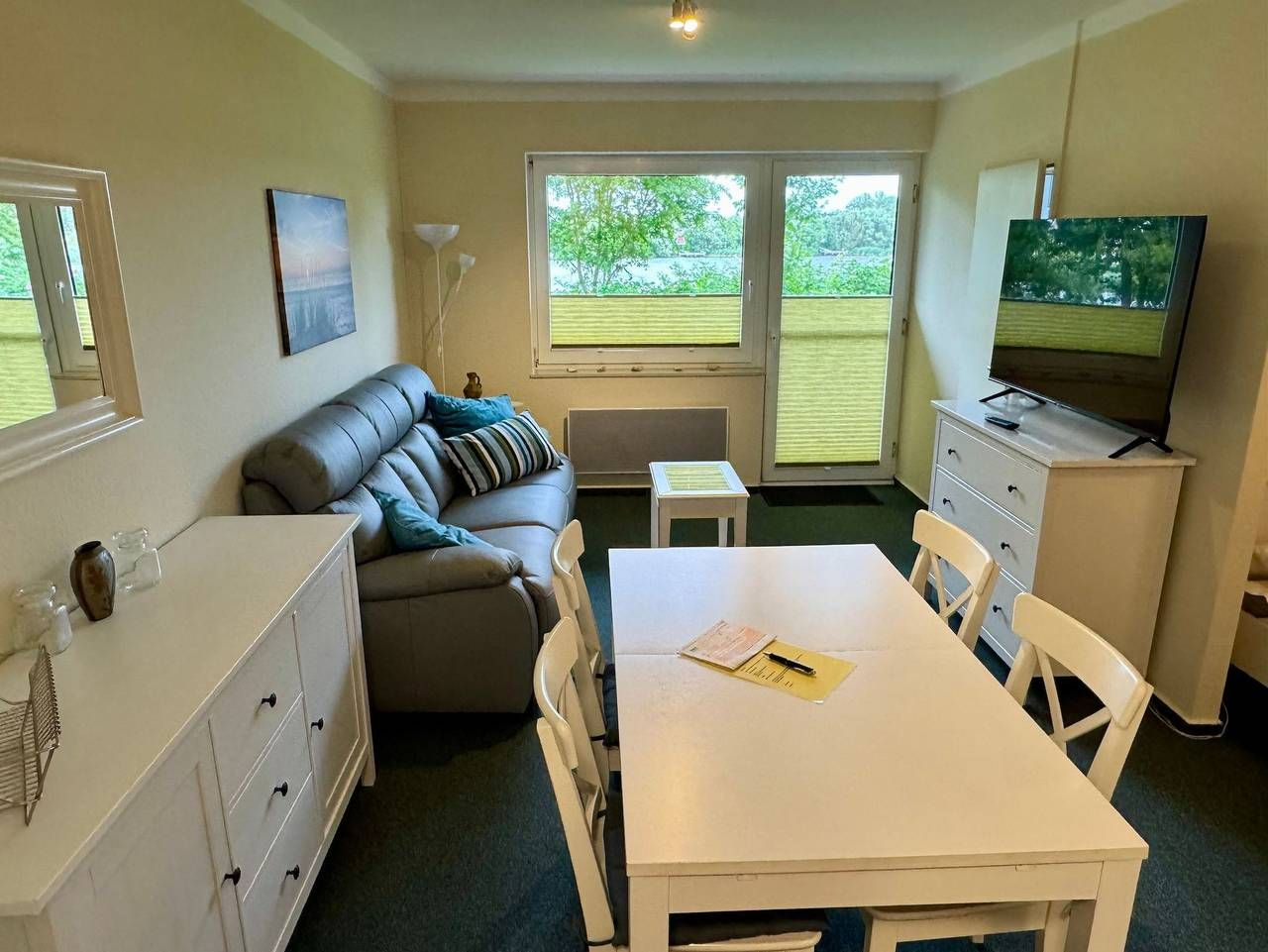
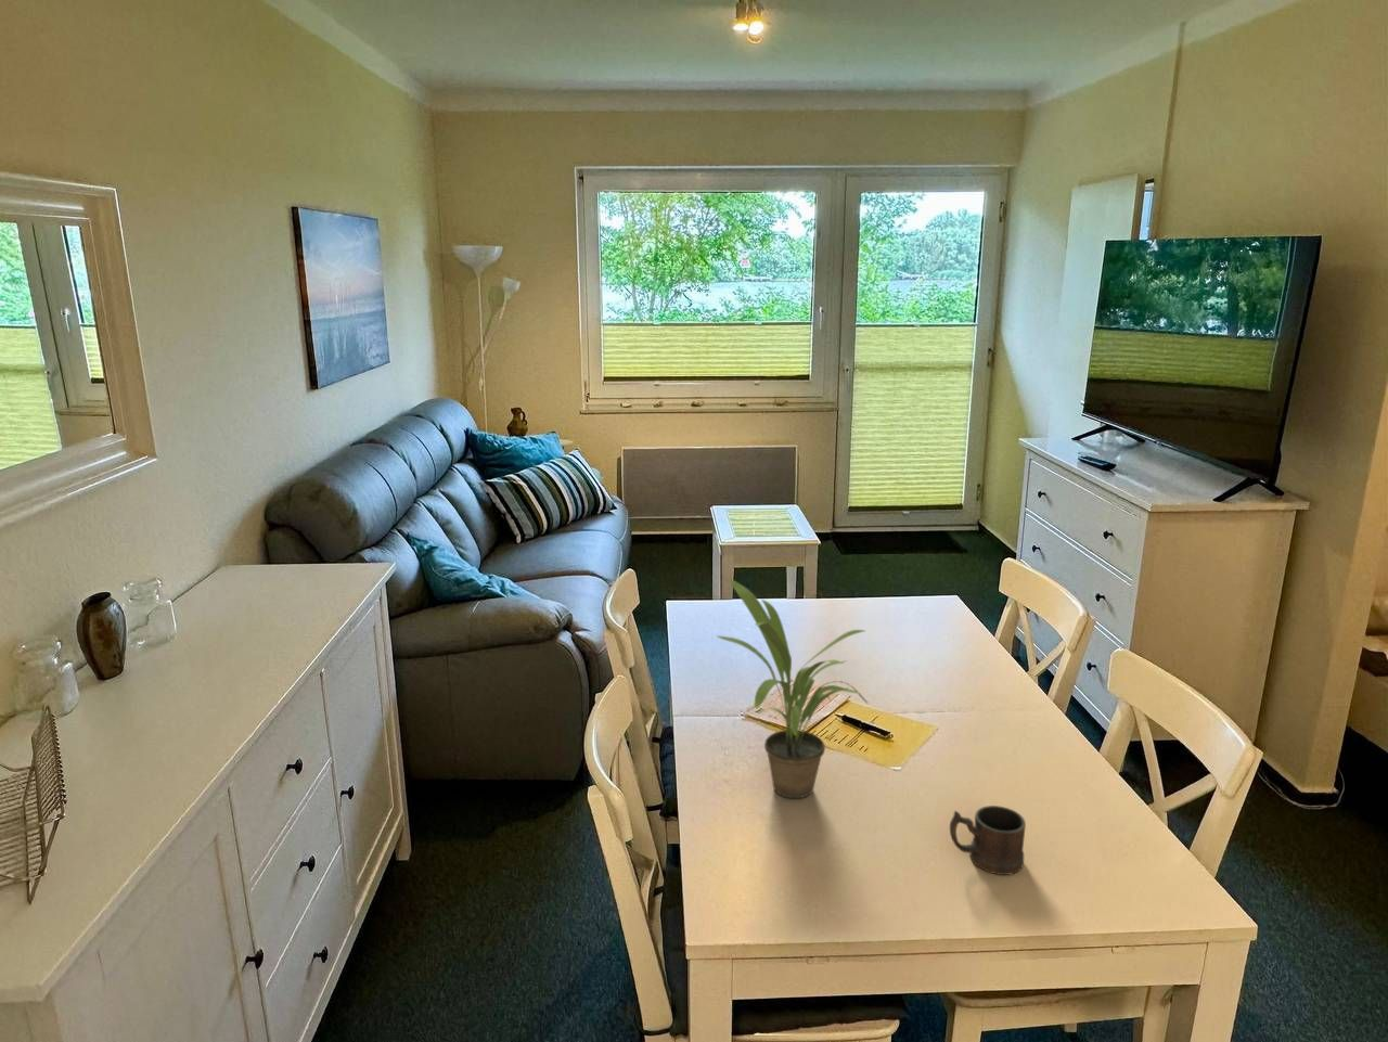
+ mug [949,804,1027,876]
+ potted plant [716,579,869,799]
